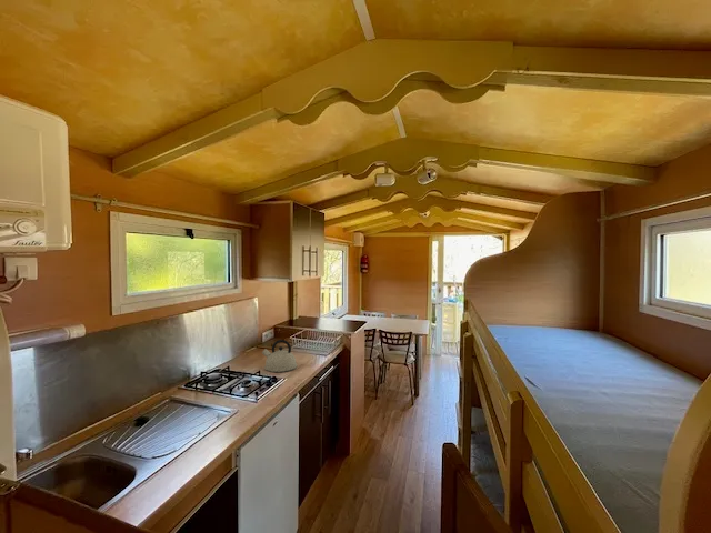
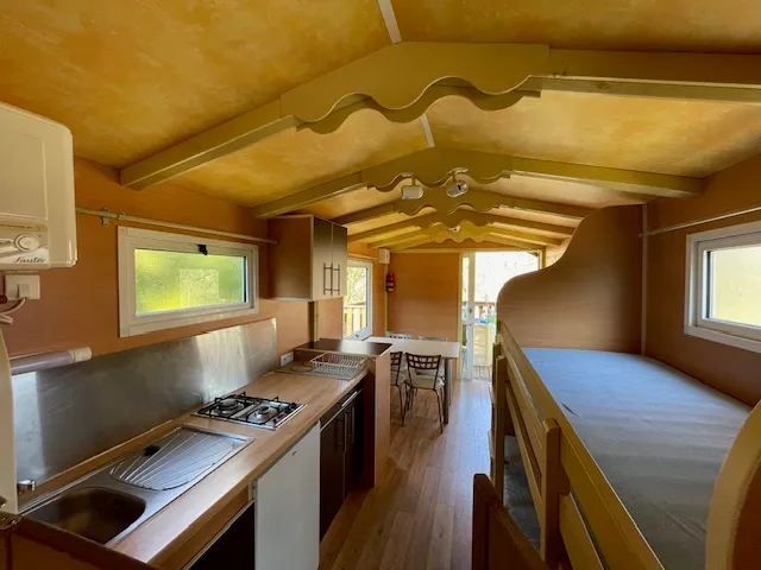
- kettle [261,339,298,373]
